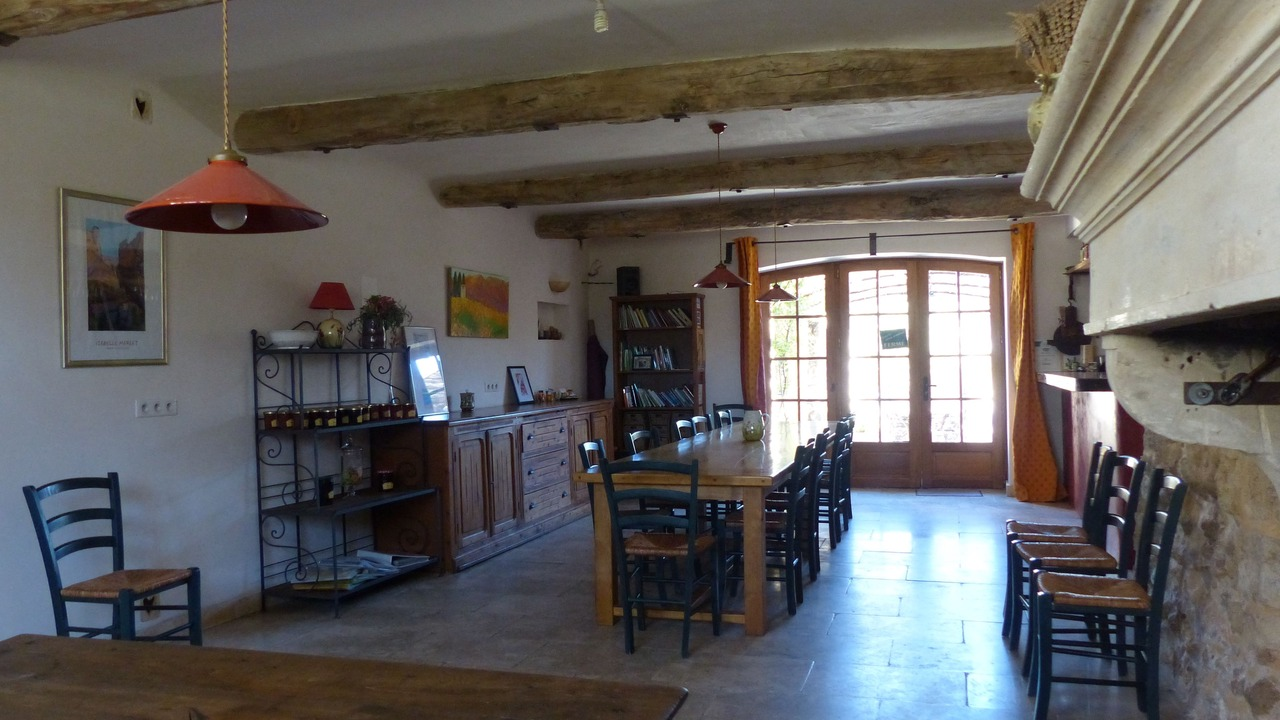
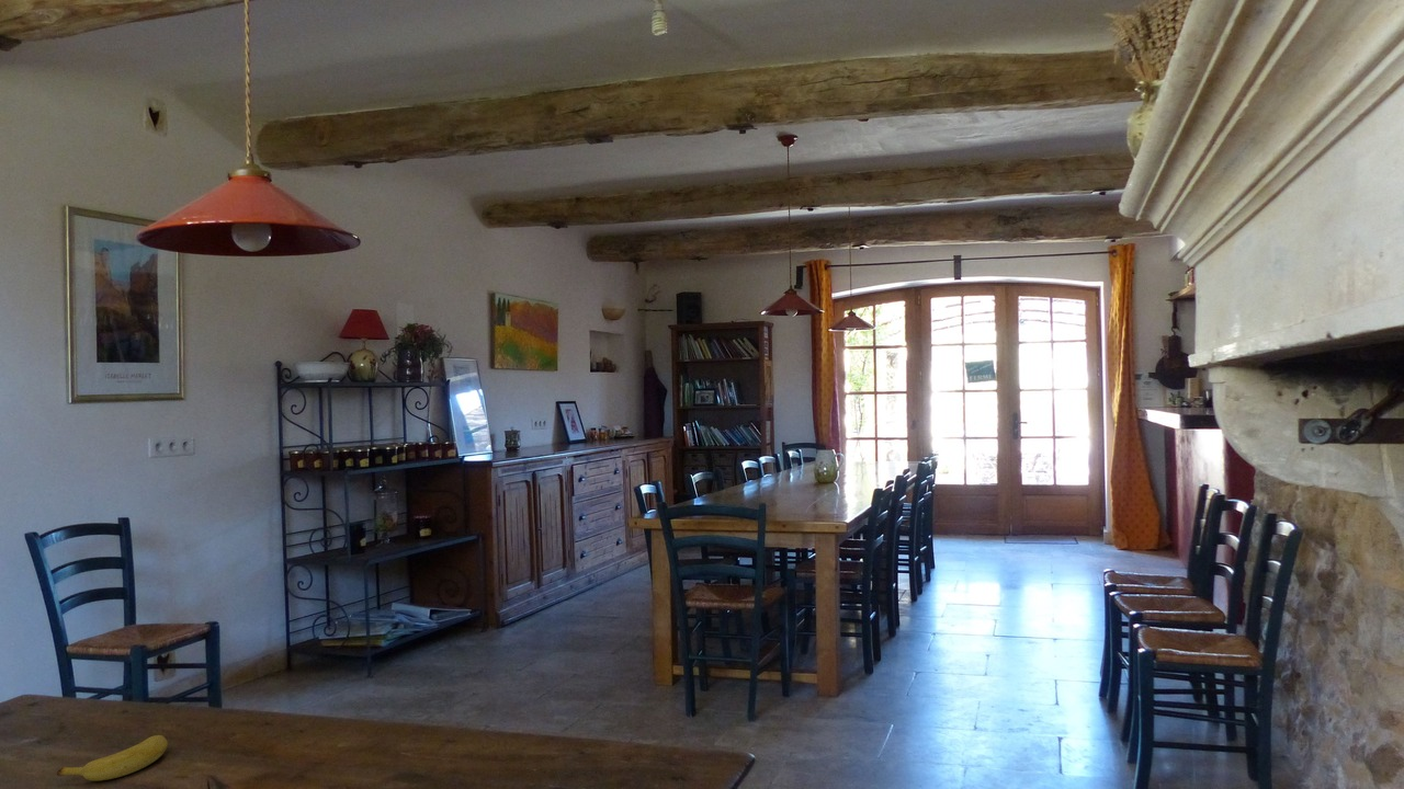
+ banana [56,734,169,782]
